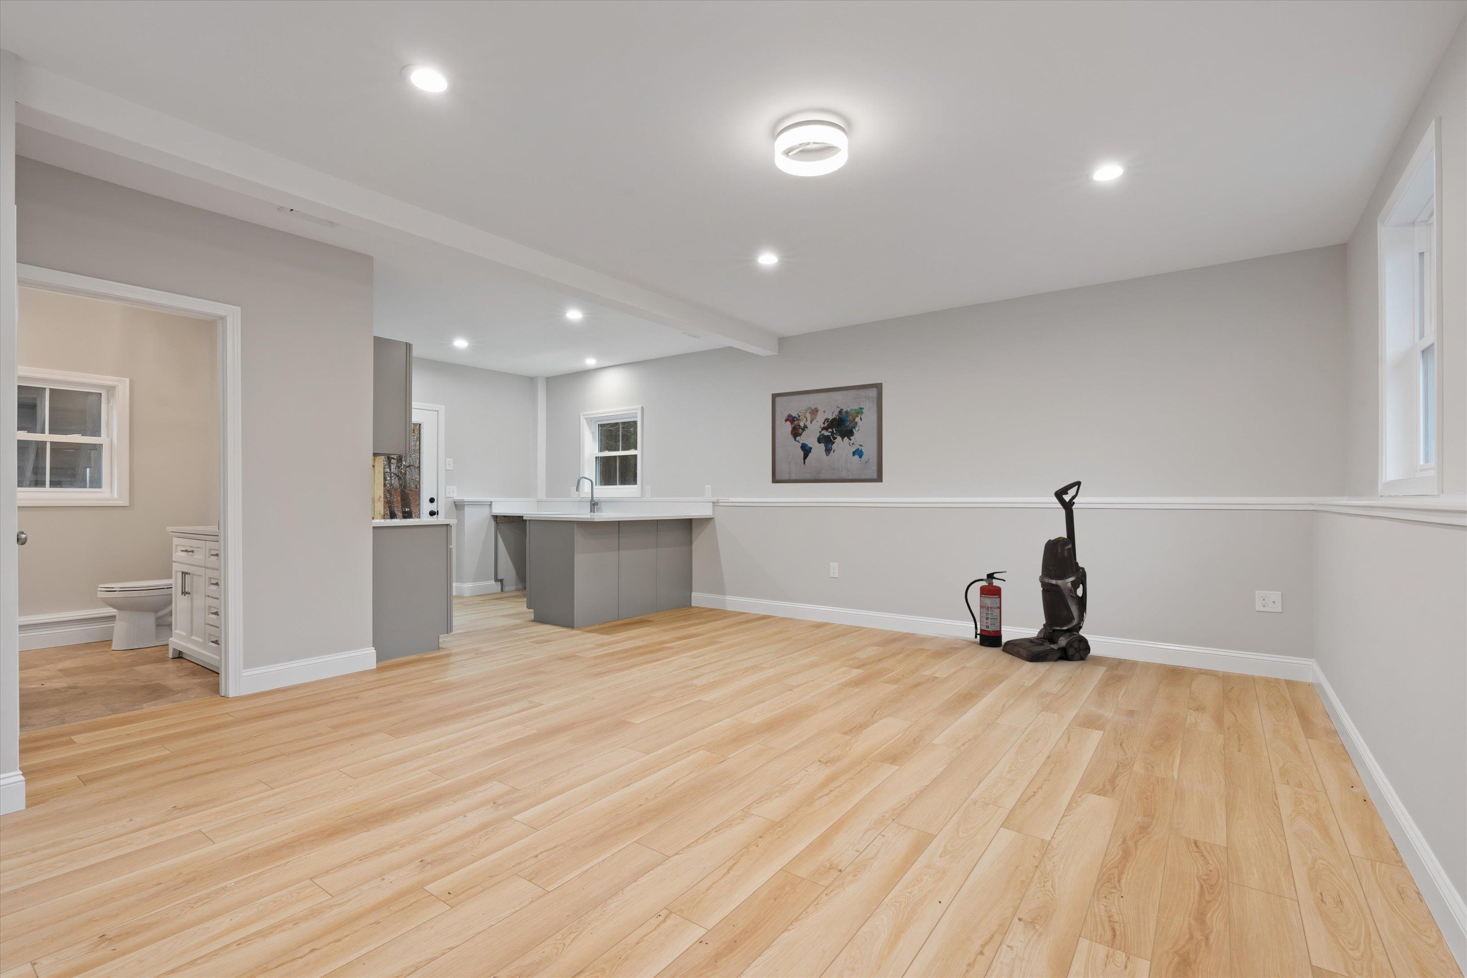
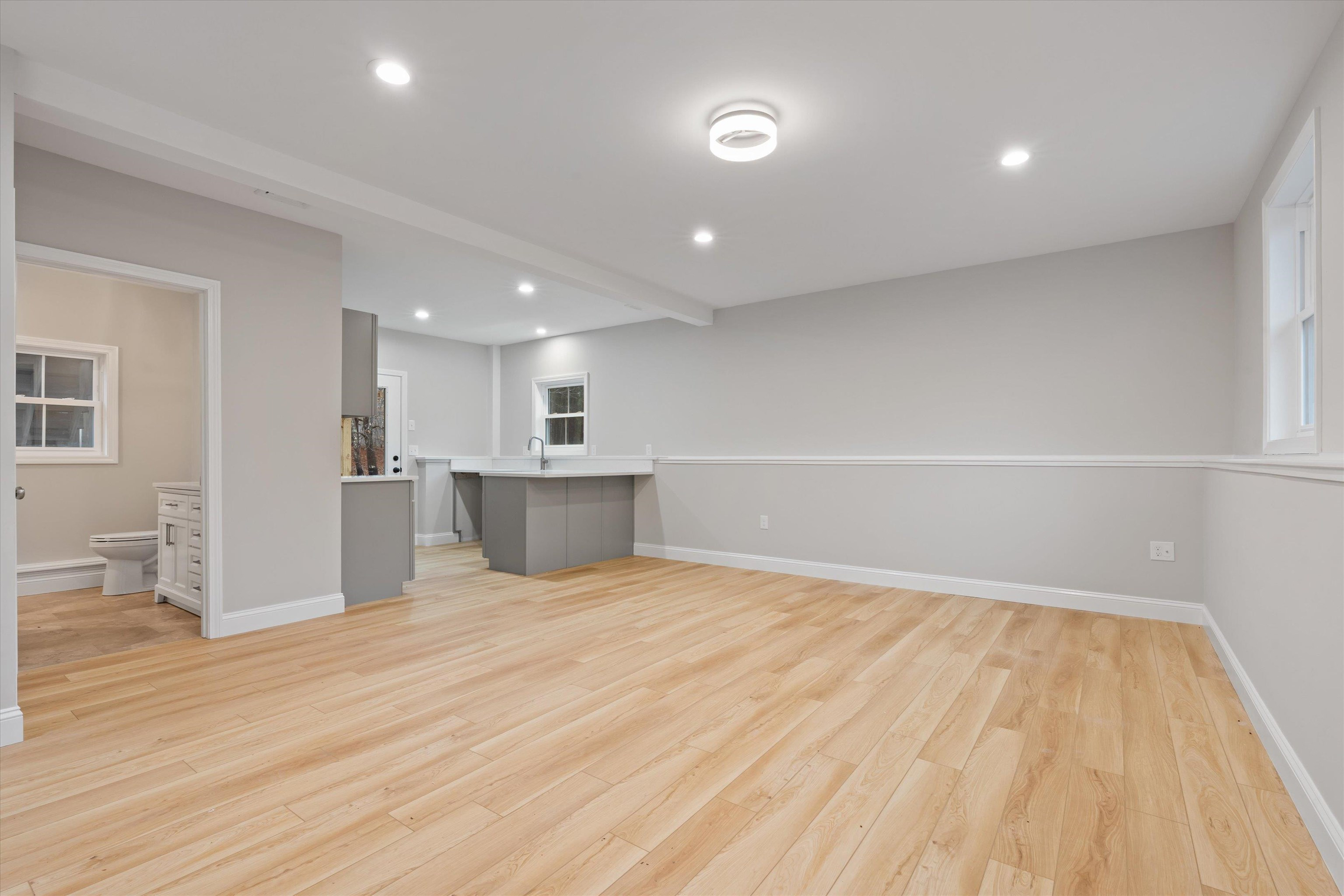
- fire extinguisher [964,571,1007,647]
- vacuum cleaner [1002,480,1092,663]
- wall art [772,382,883,484]
